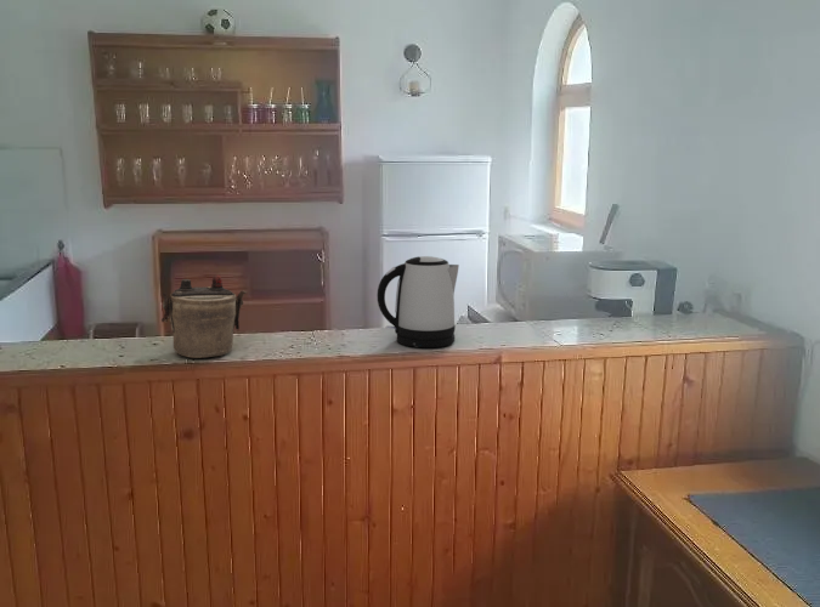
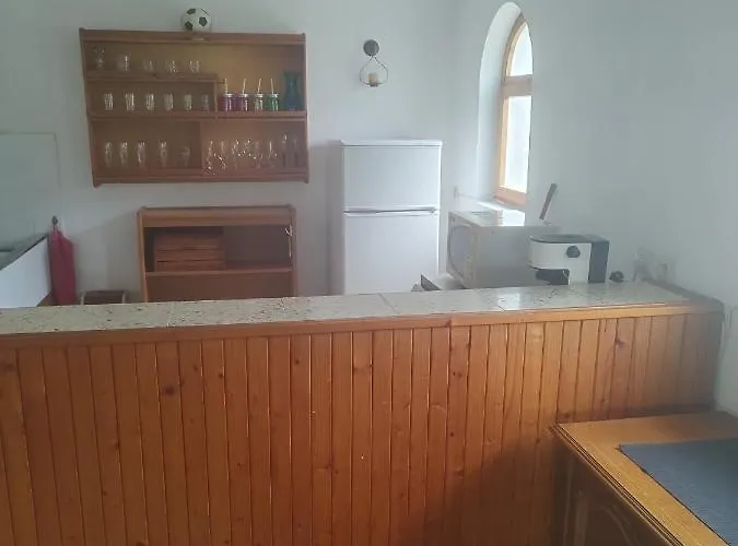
- teapot [160,274,248,359]
- kettle [377,255,460,348]
